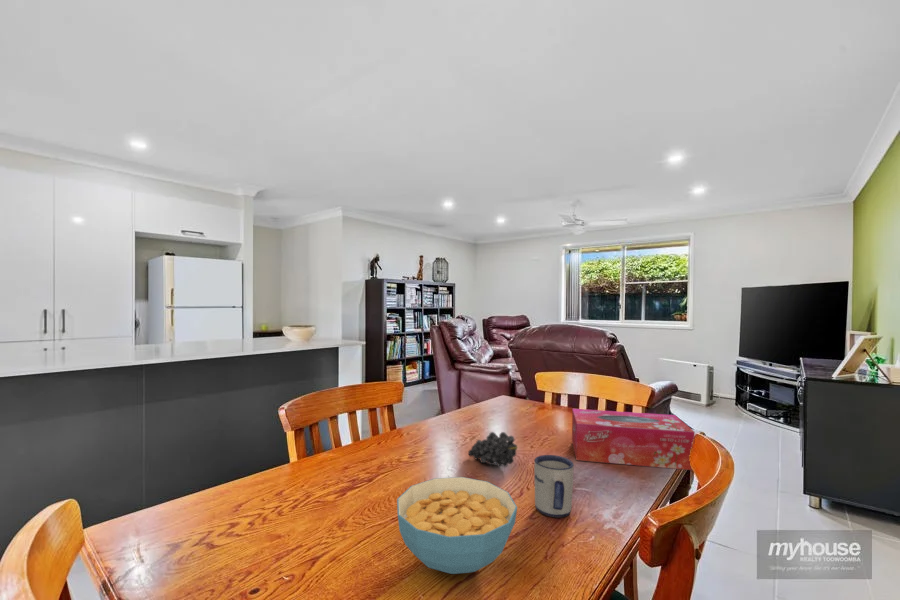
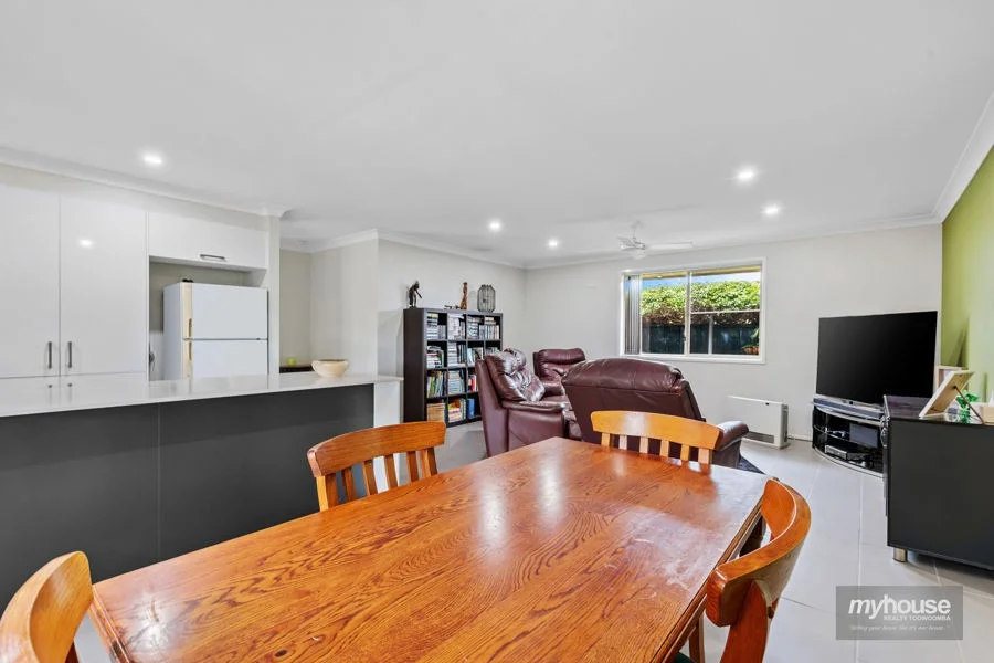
- fruit [467,431,519,468]
- mug [533,454,575,518]
- tissue box [571,408,696,471]
- cereal bowl [396,476,518,575]
